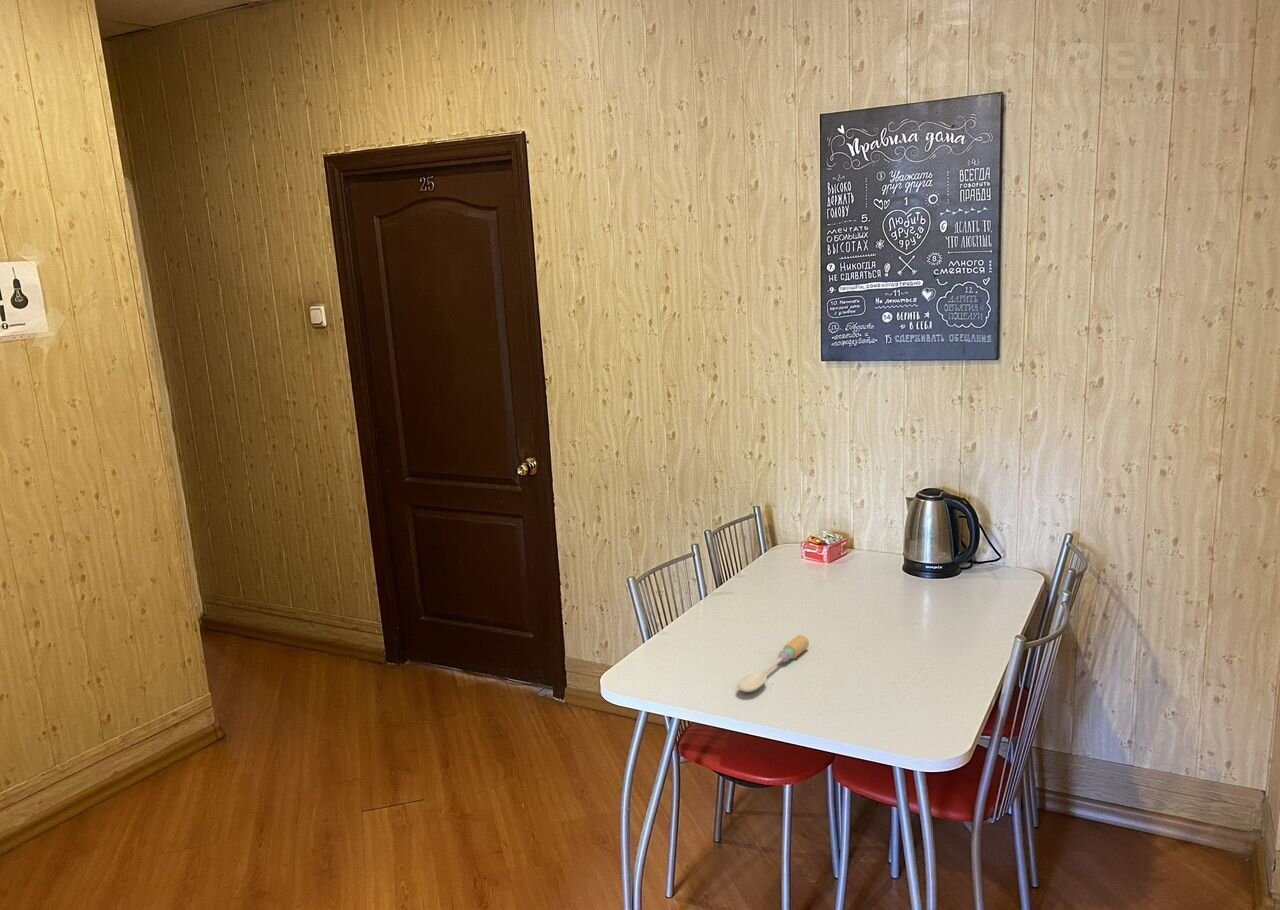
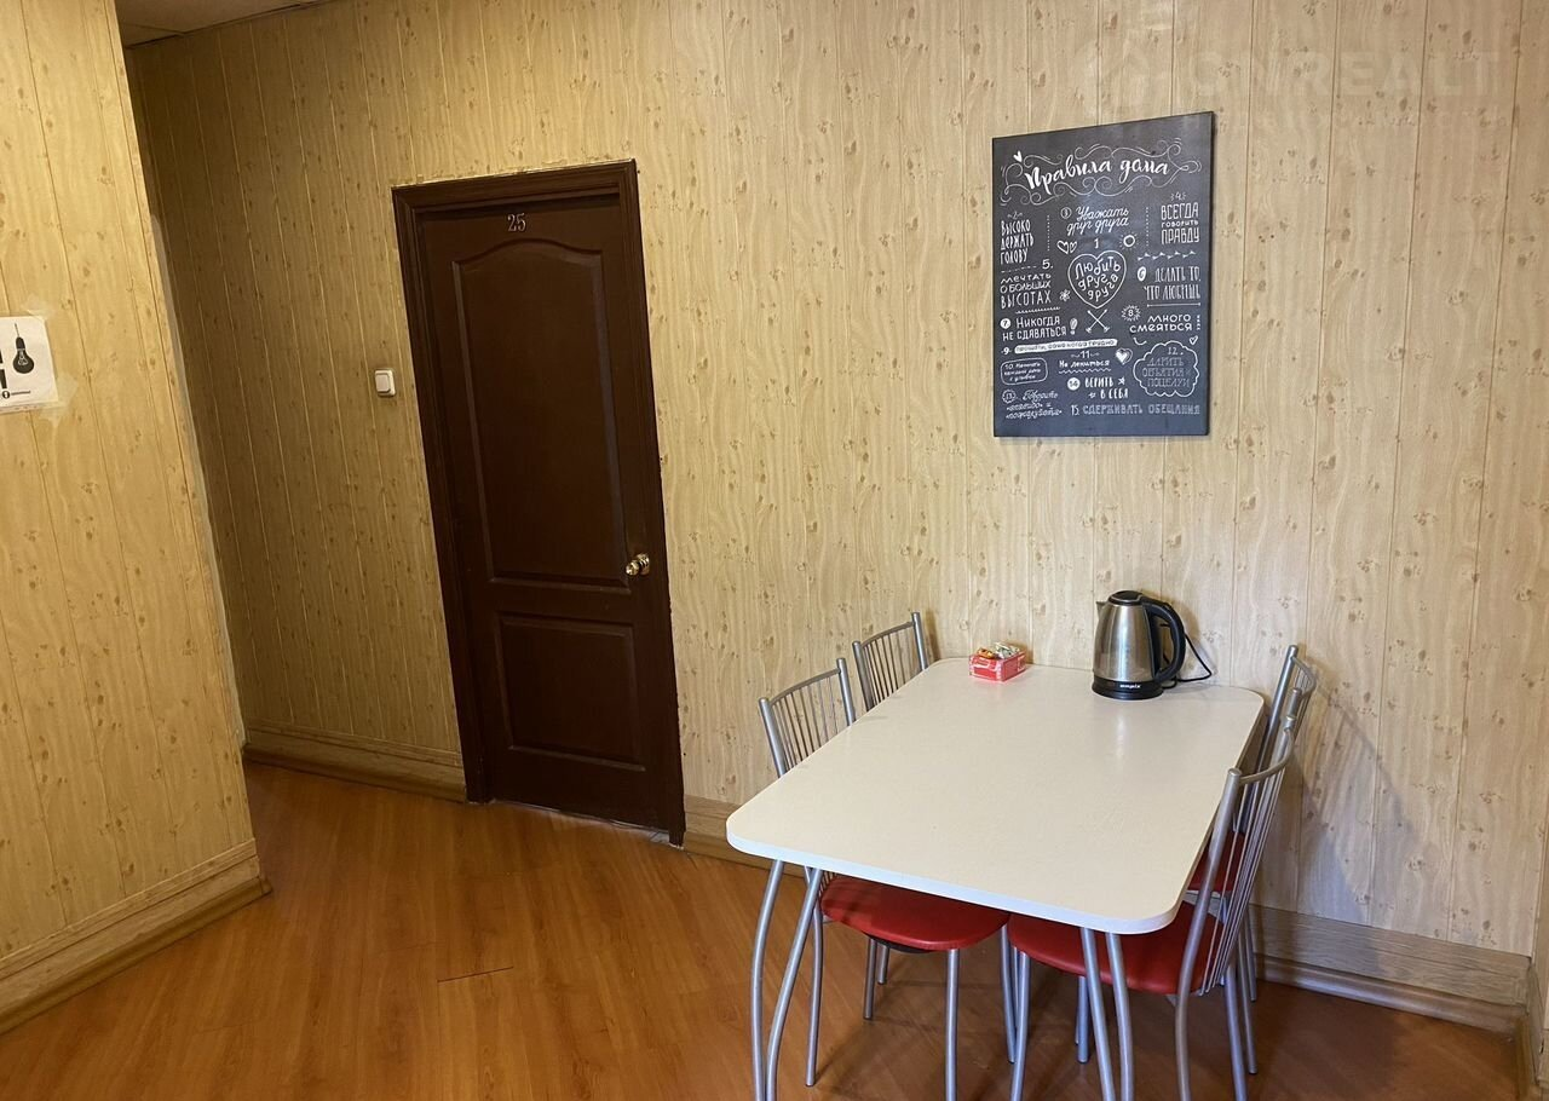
- spoon [736,634,810,693]
